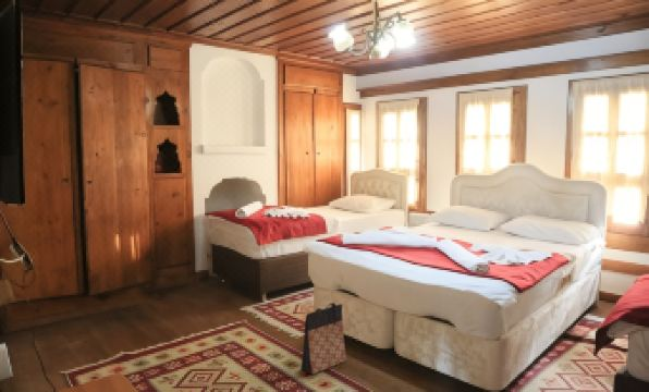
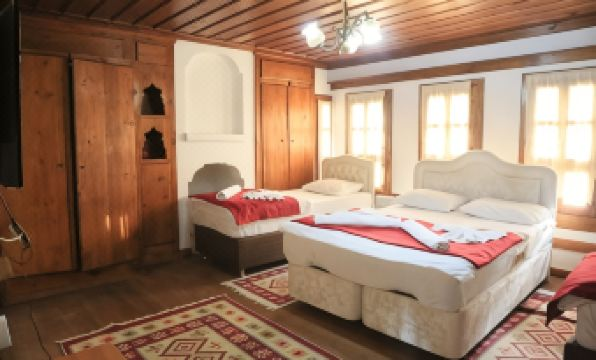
- bag [299,302,347,376]
